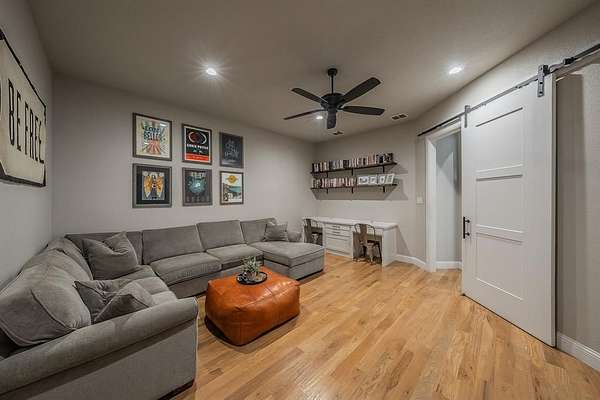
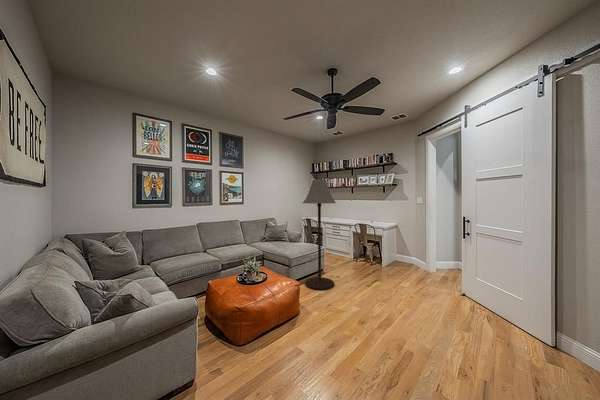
+ floor lamp [302,178,337,291]
